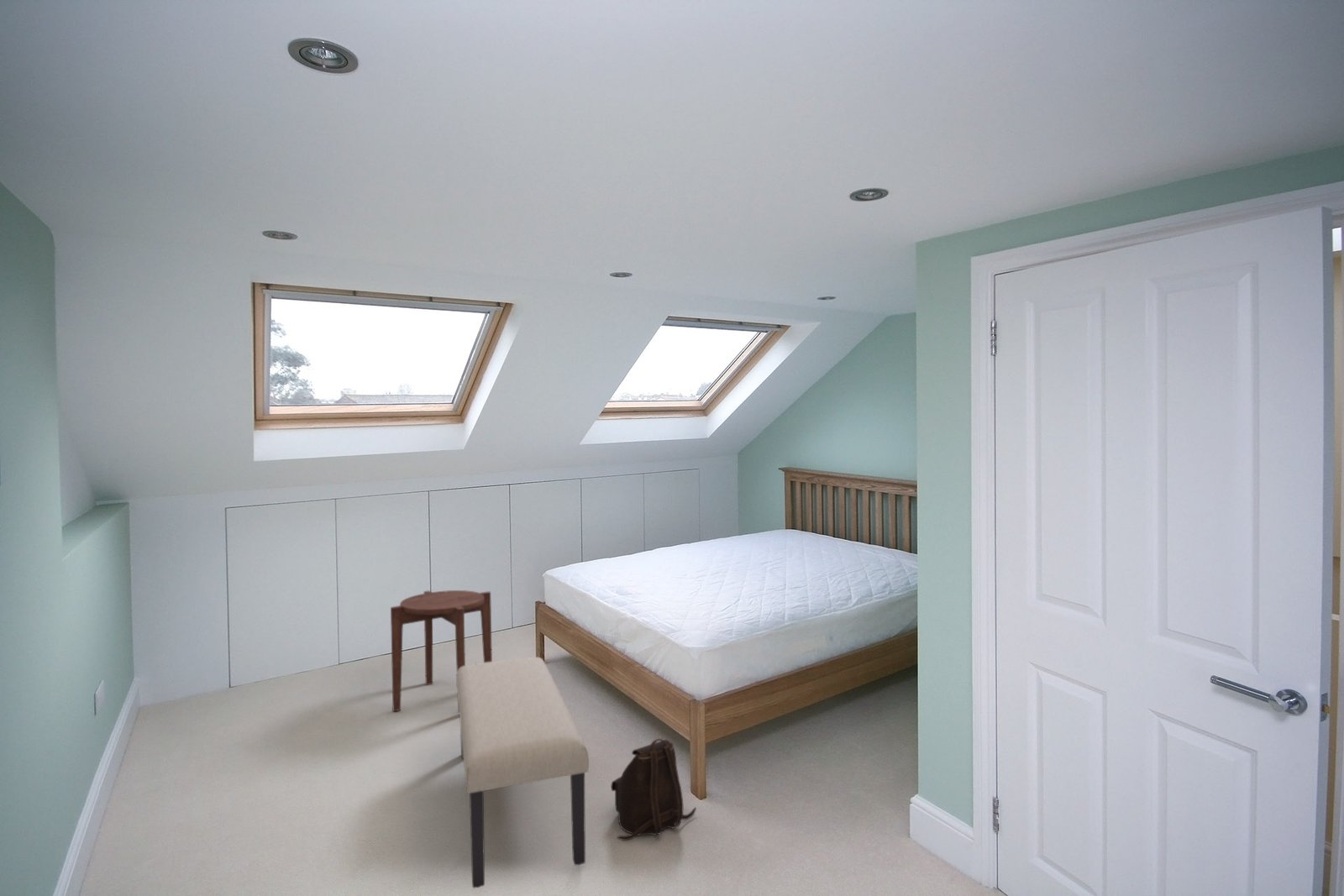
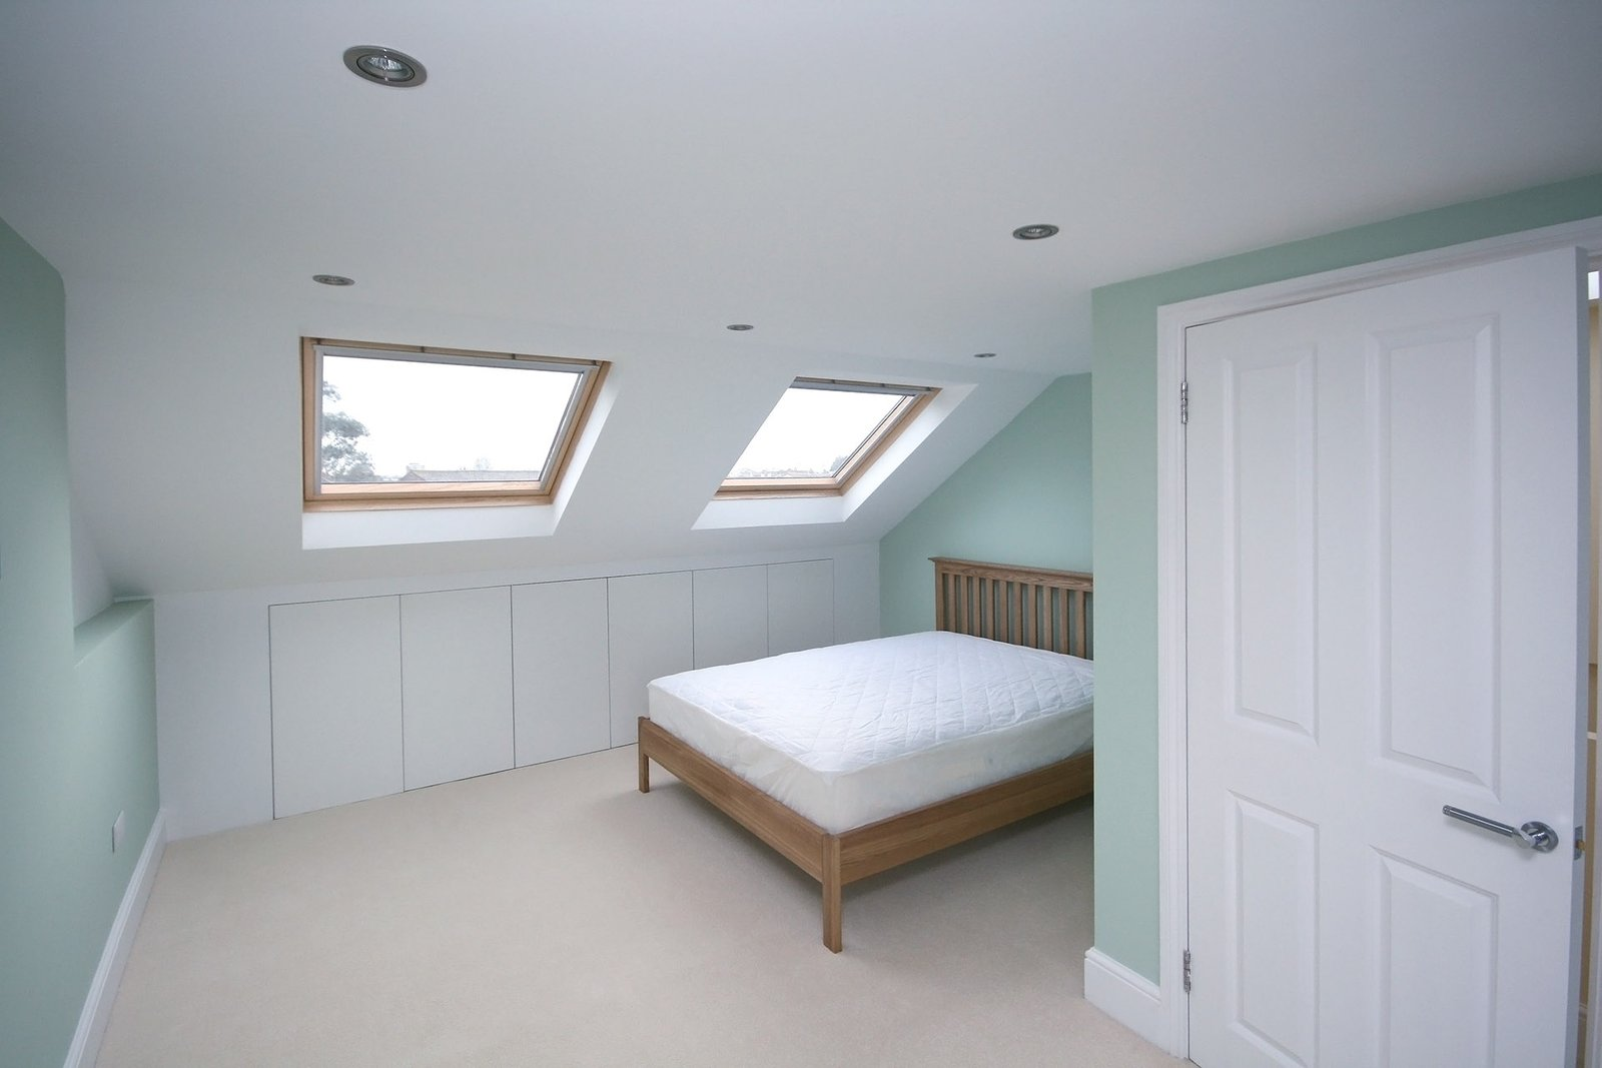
- side table [390,589,493,714]
- backpack [611,738,697,841]
- bench [455,656,590,889]
